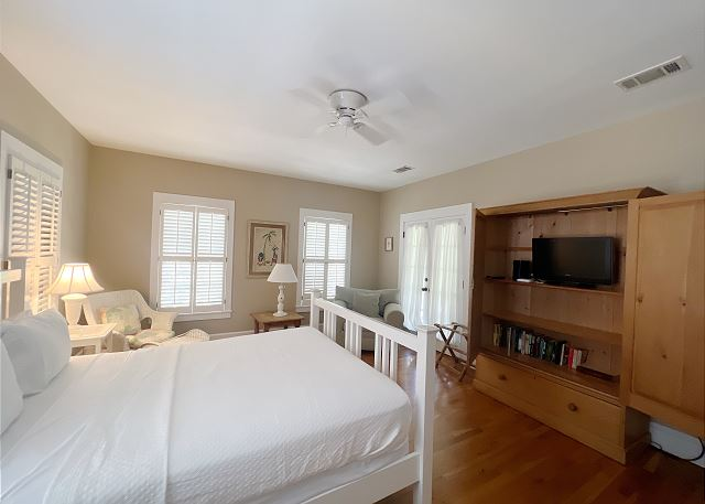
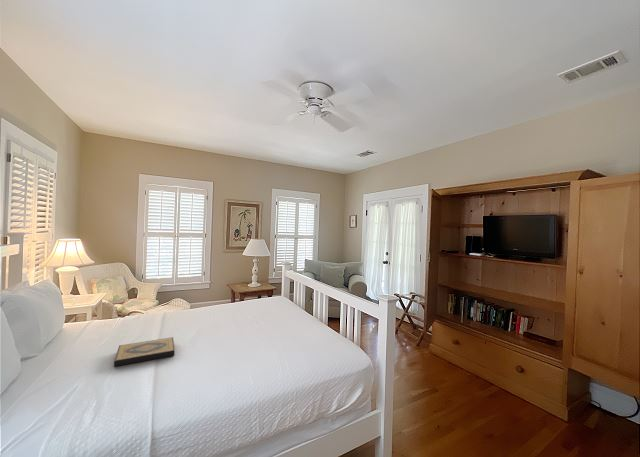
+ hardback book [113,336,176,367]
